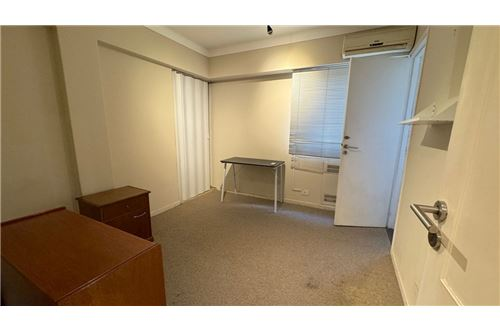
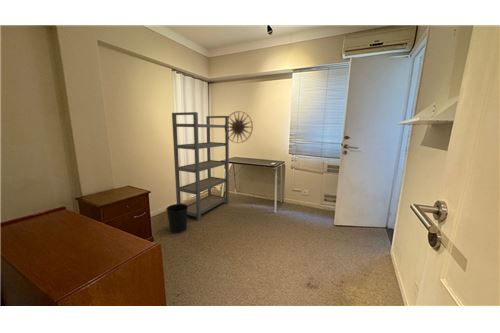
+ wall art [228,110,254,144]
+ wastebasket [165,203,188,234]
+ shelving unit [171,111,230,222]
